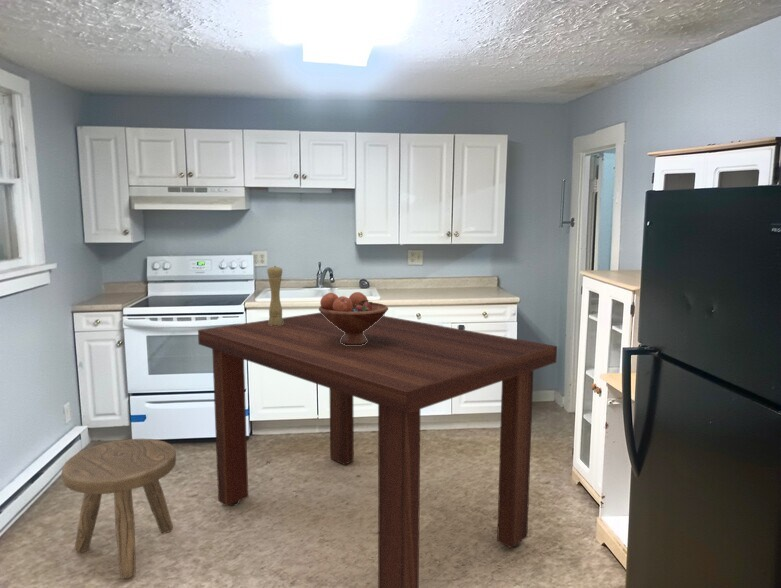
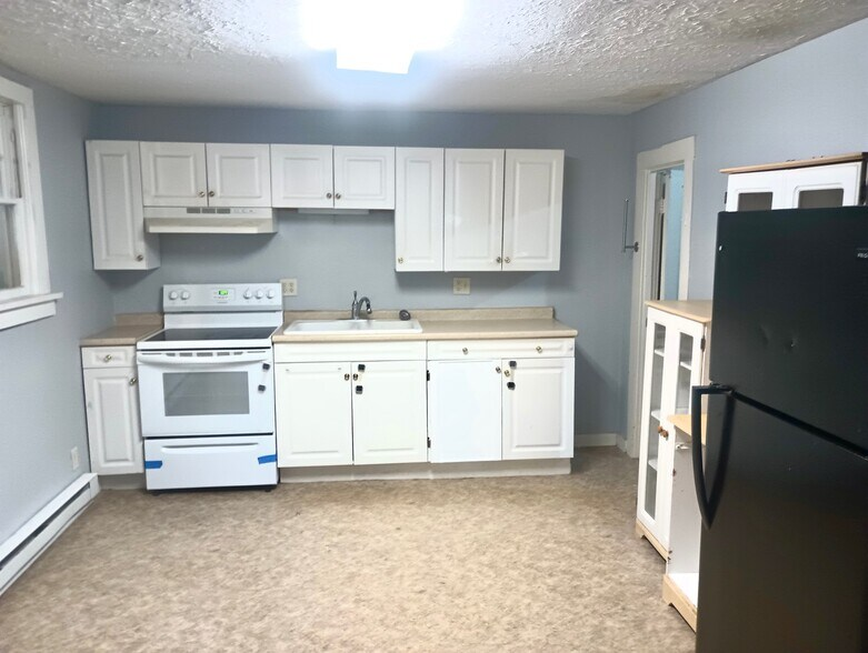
- fruit bowl [318,291,389,345]
- pepper mill [266,265,283,326]
- dining table [197,312,558,588]
- stool [61,438,177,579]
